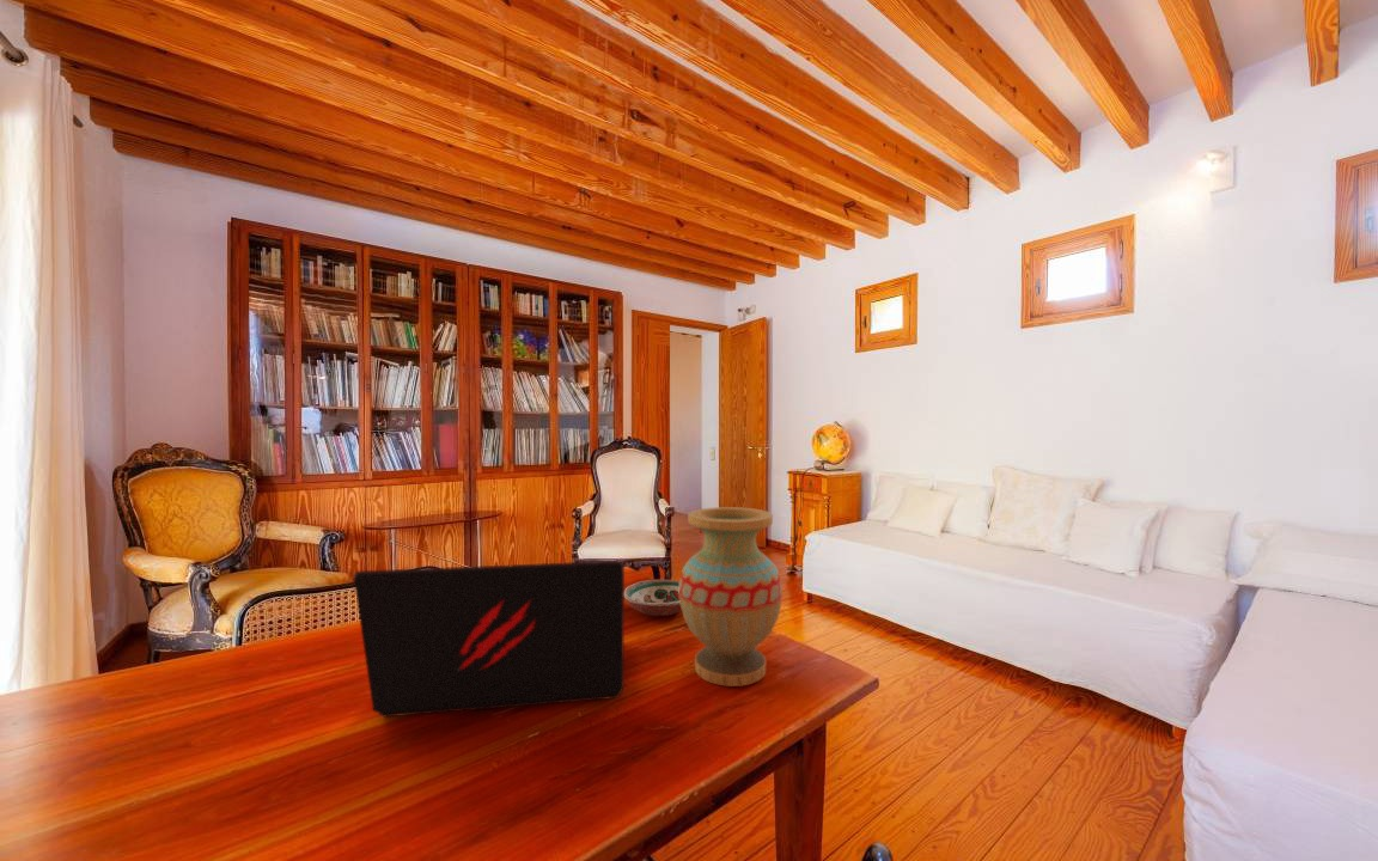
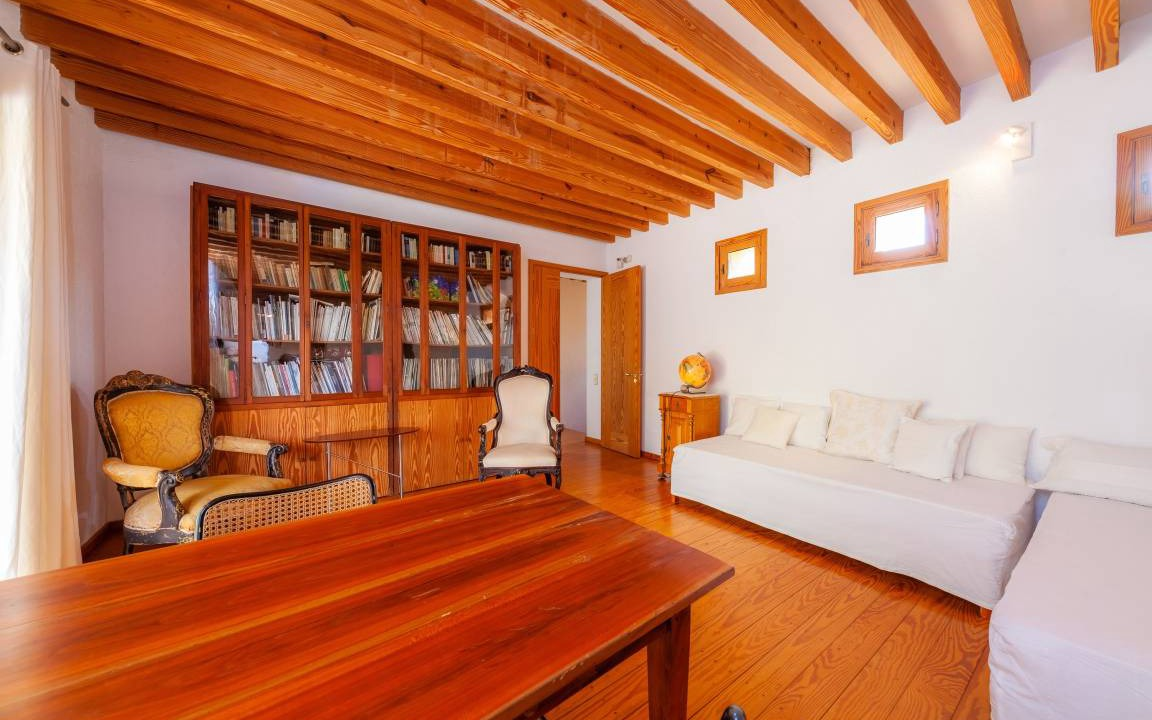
- vase [678,506,783,688]
- laptop [353,560,626,718]
- decorative bowl [624,579,683,617]
